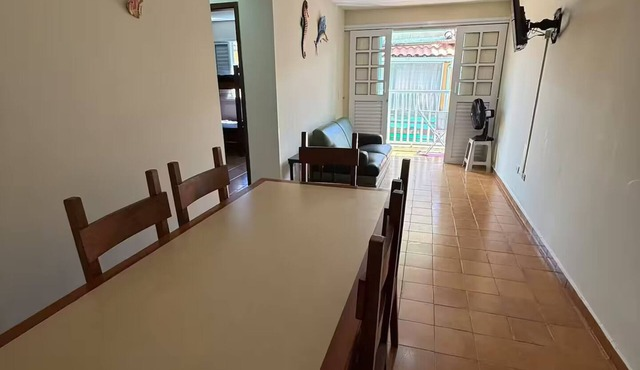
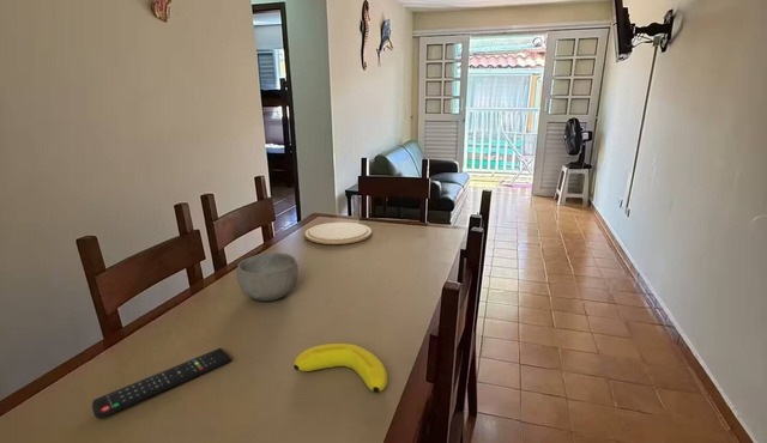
+ plate [303,222,373,245]
+ bowl [236,251,300,302]
+ remote control [91,347,232,419]
+ fruit [292,342,388,393]
